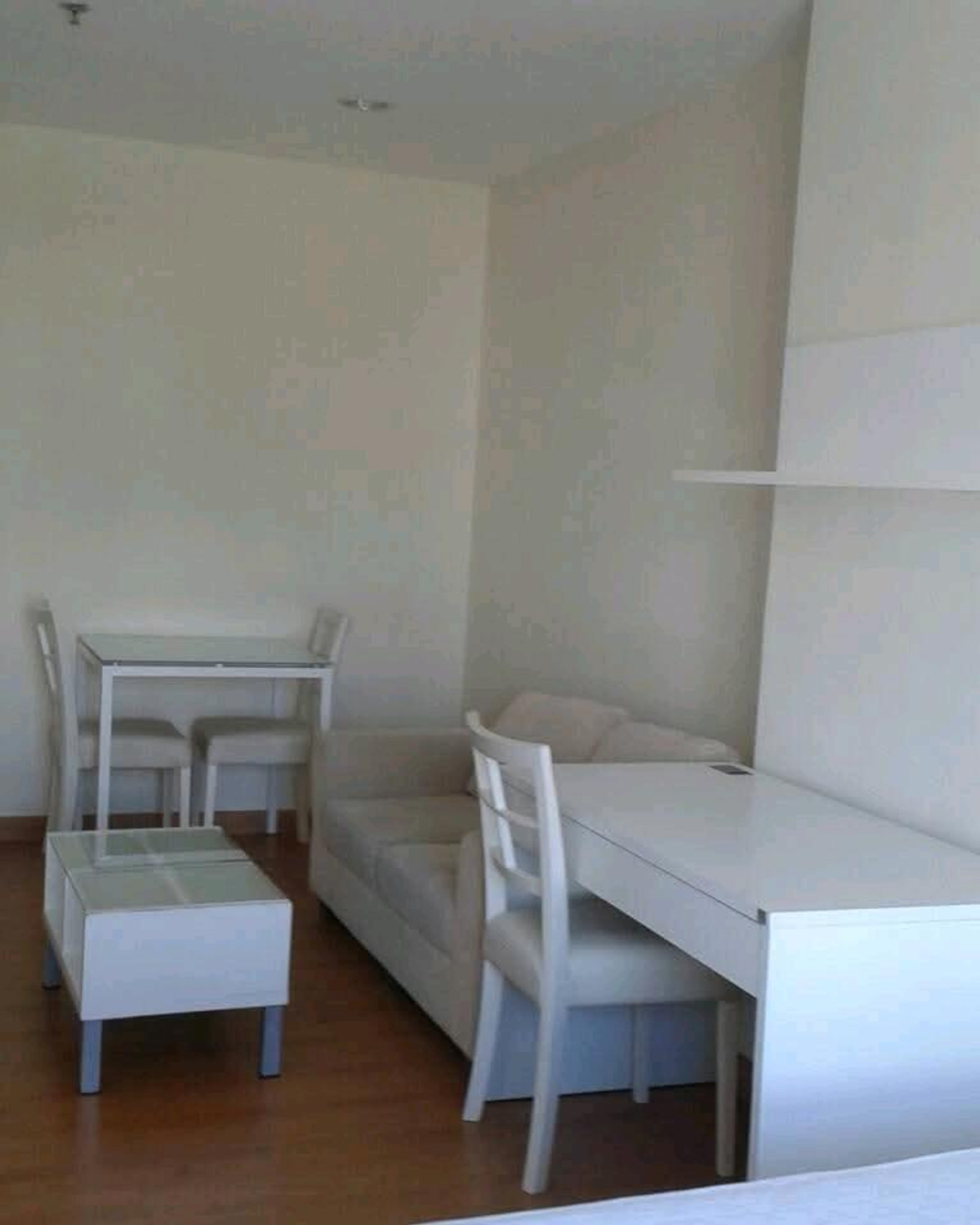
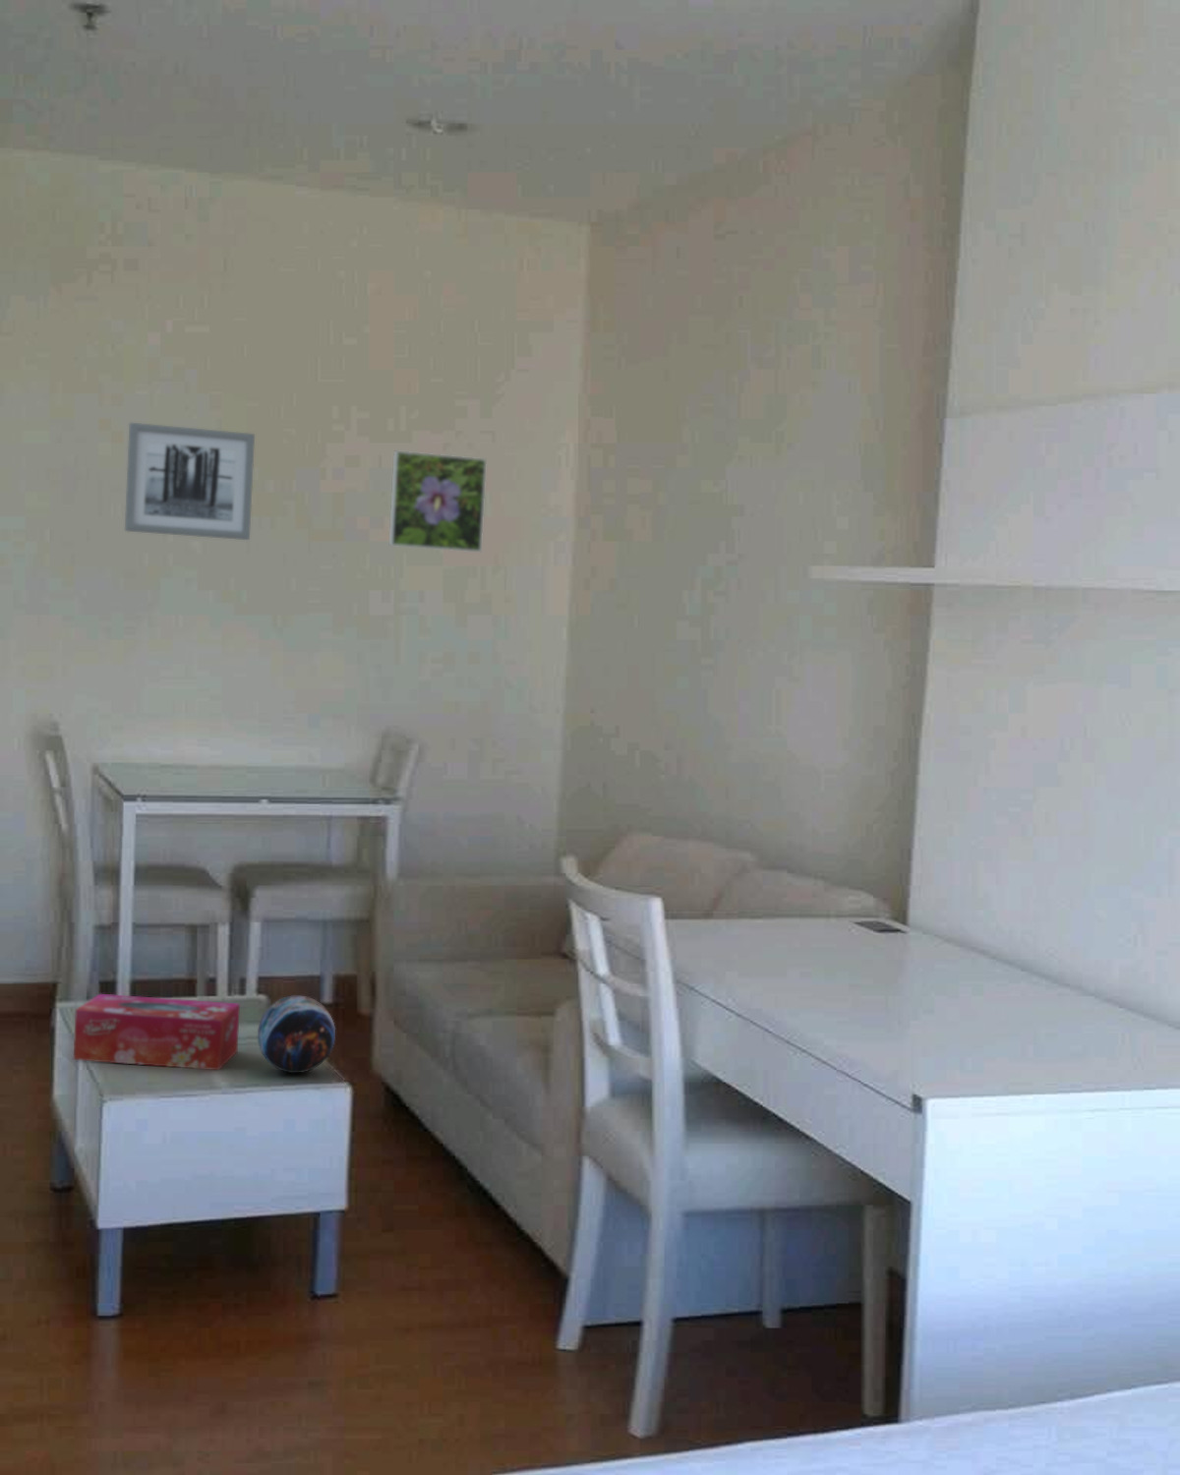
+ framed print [389,449,488,553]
+ decorative orb [256,995,336,1074]
+ wall art [124,421,255,541]
+ tissue box [72,993,241,1070]
